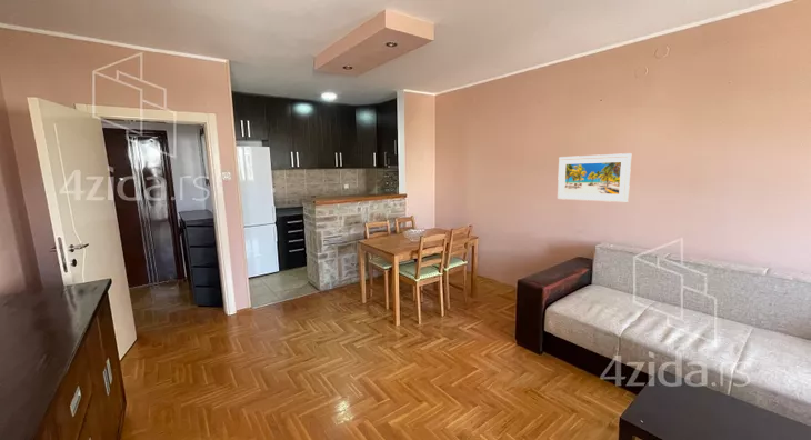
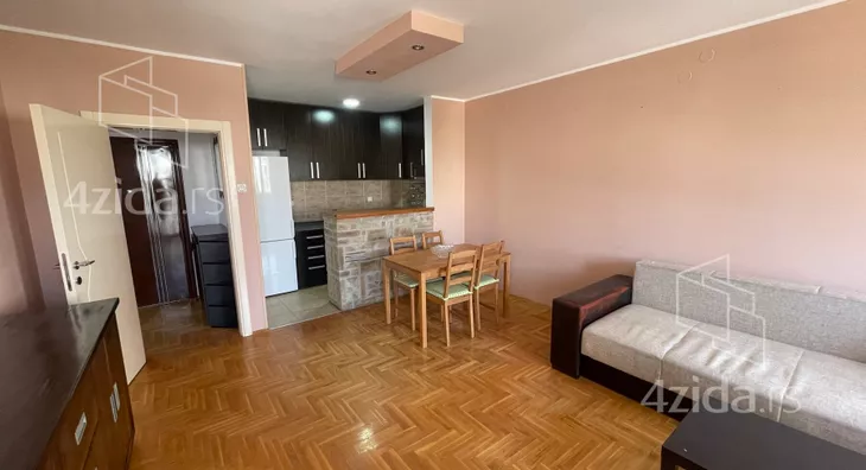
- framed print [557,152,632,203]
